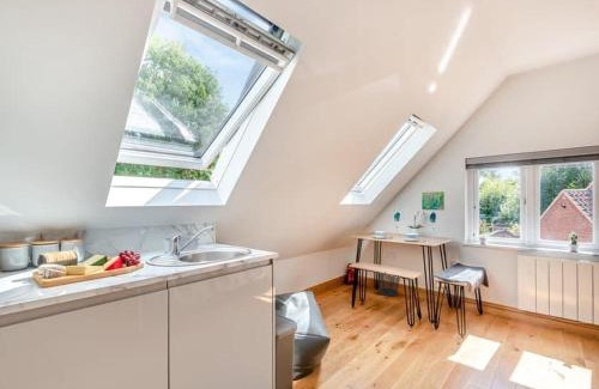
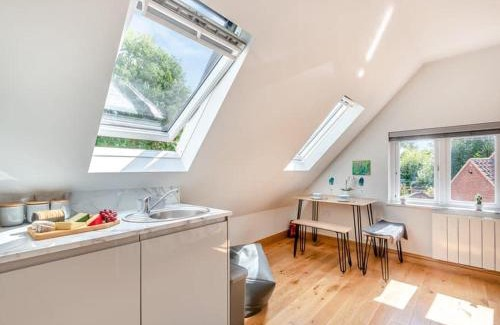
- wastebasket [376,273,401,298]
